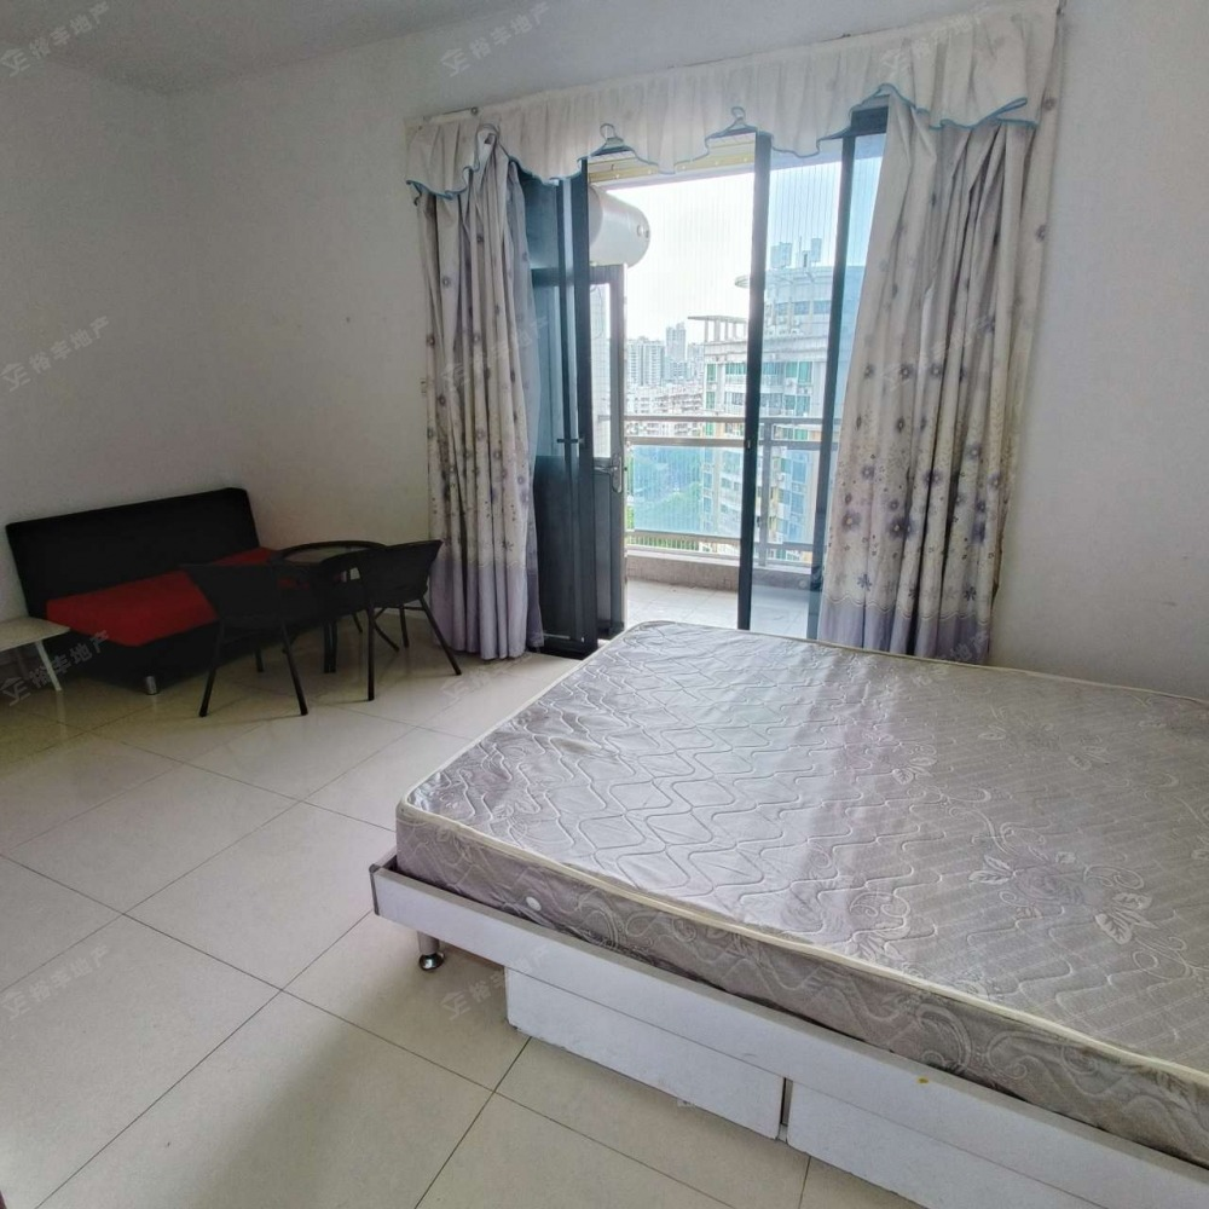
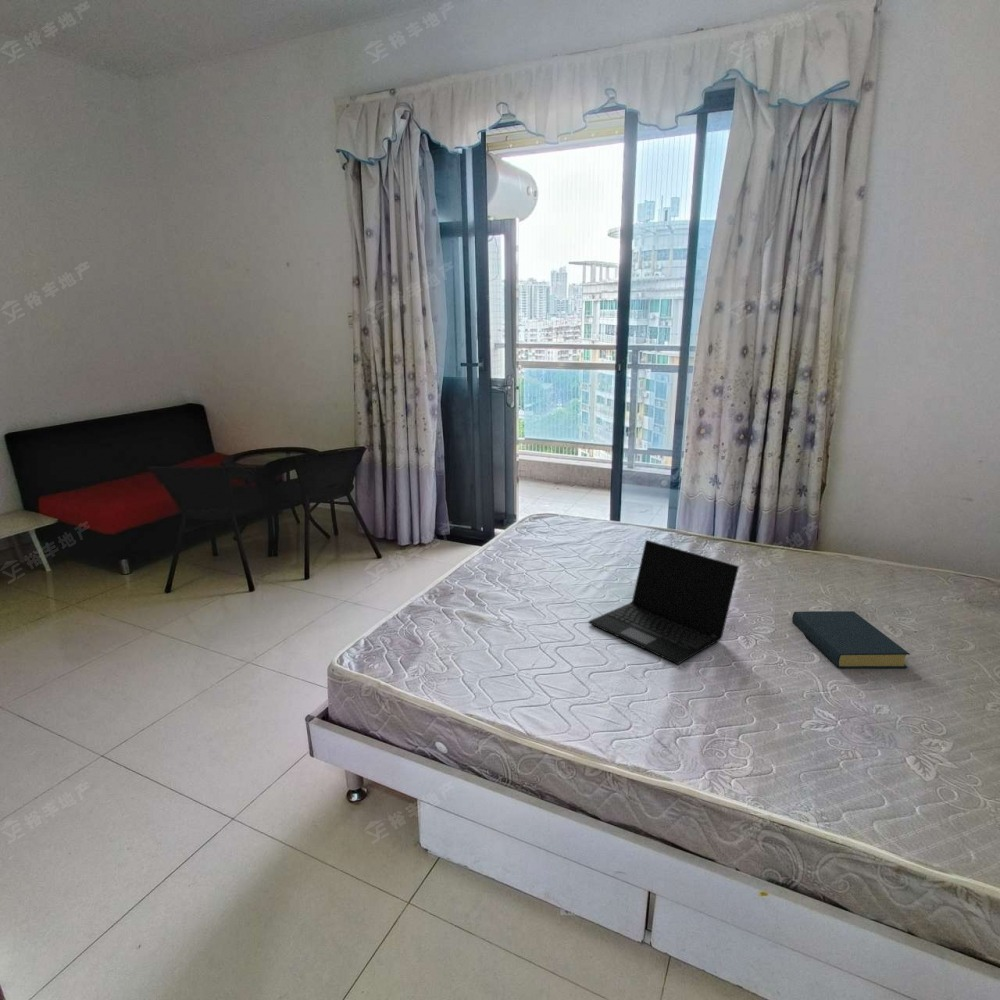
+ hardback book [791,610,911,669]
+ laptop [588,539,740,665]
